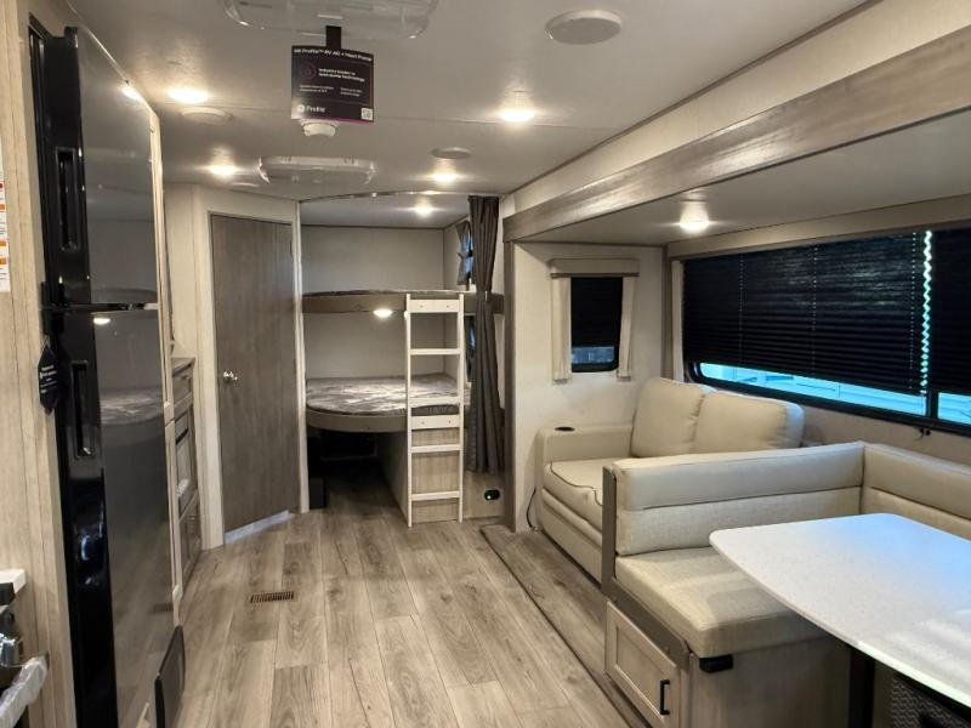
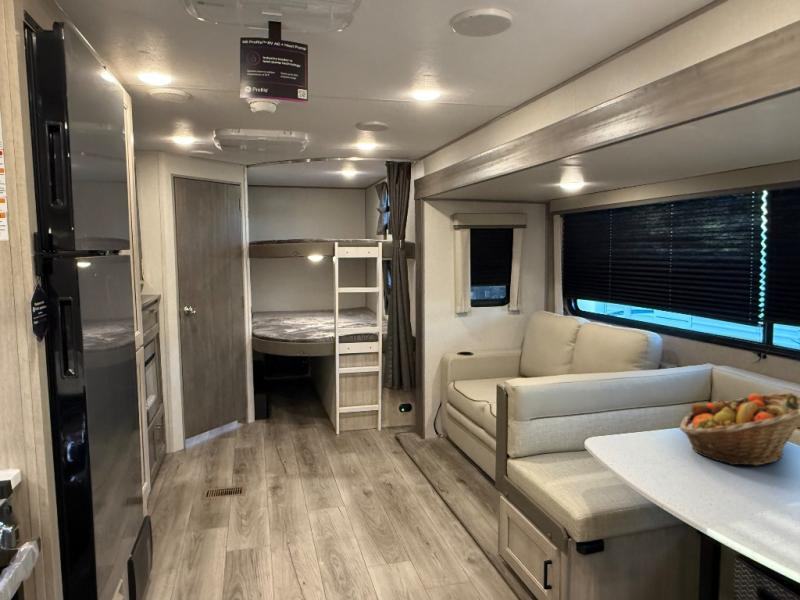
+ fruit basket [679,392,800,467]
